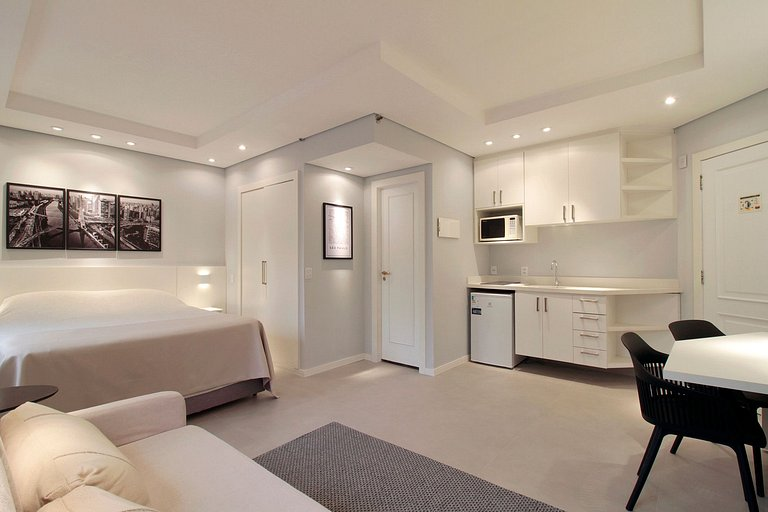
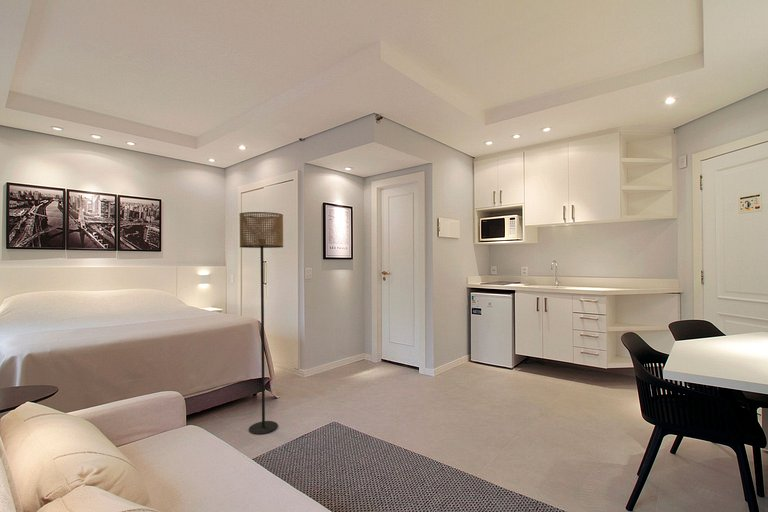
+ floor lamp [238,211,284,435]
